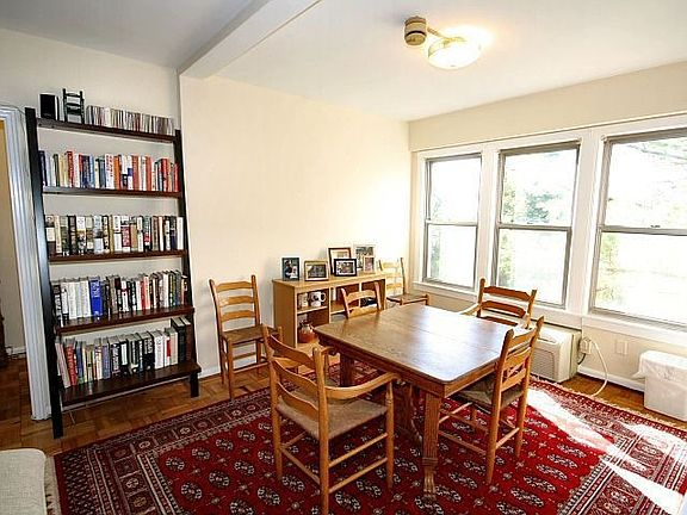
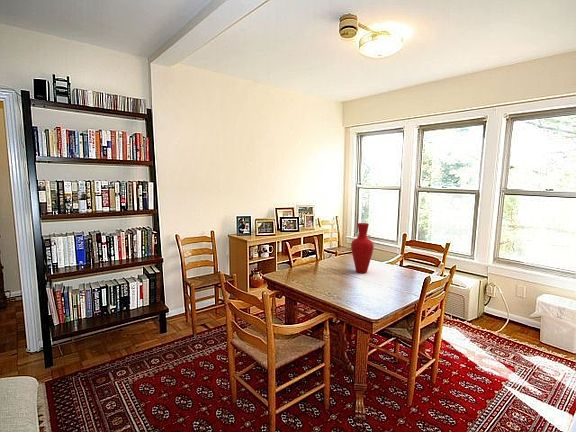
+ vase [350,222,375,274]
